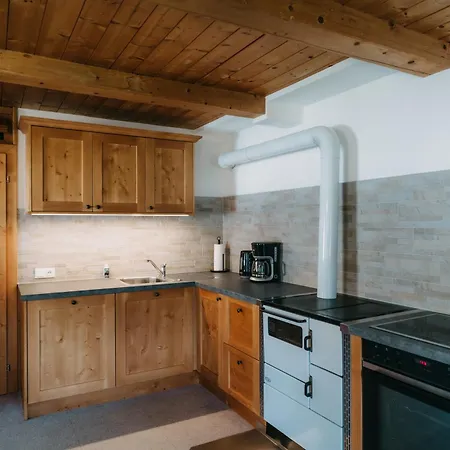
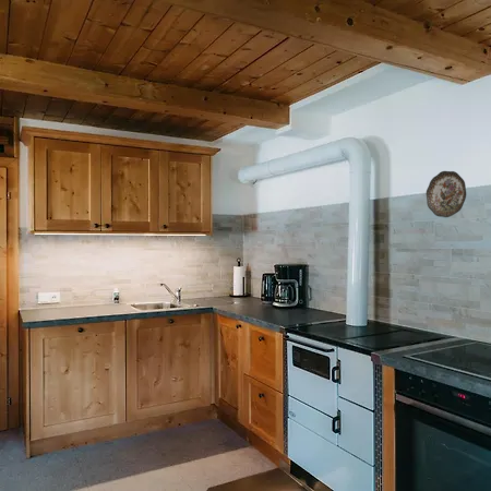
+ decorative plate [424,170,467,218]
